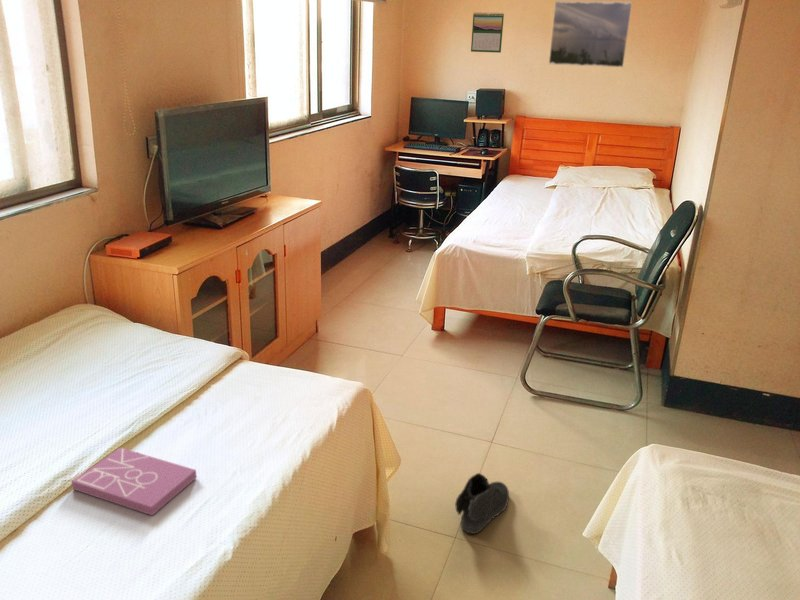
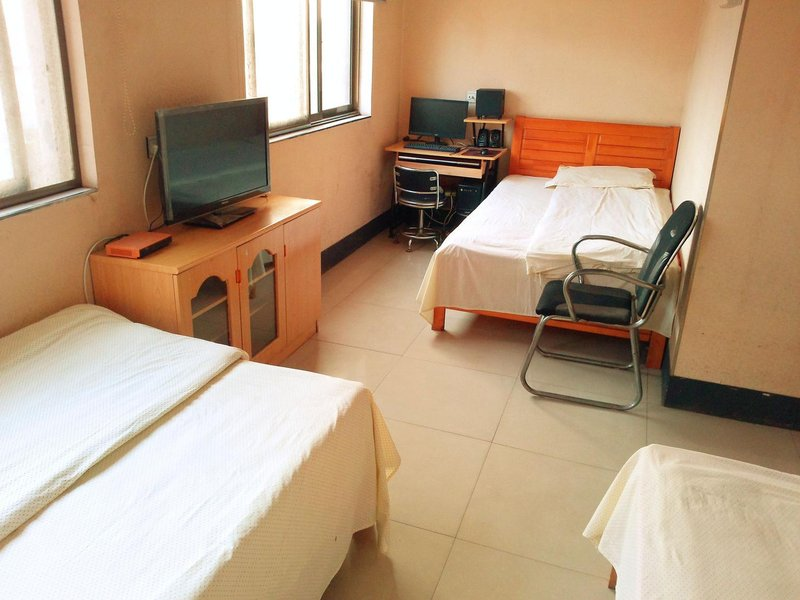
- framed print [548,0,633,68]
- book [71,447,198,517]
- sneaker [454,472,510,535]
- calendar [470,11,505,54]
